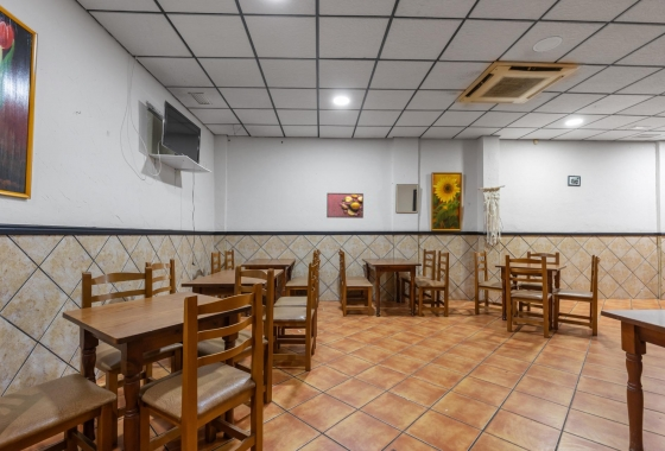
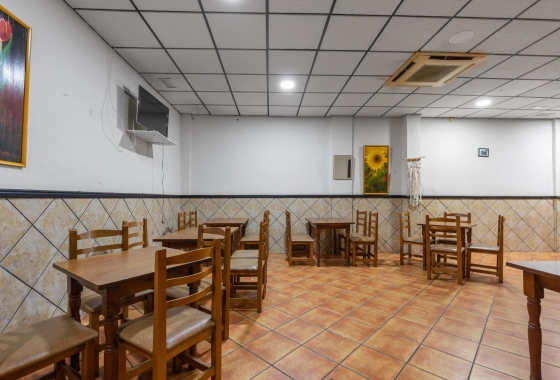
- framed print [325,192,365,220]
